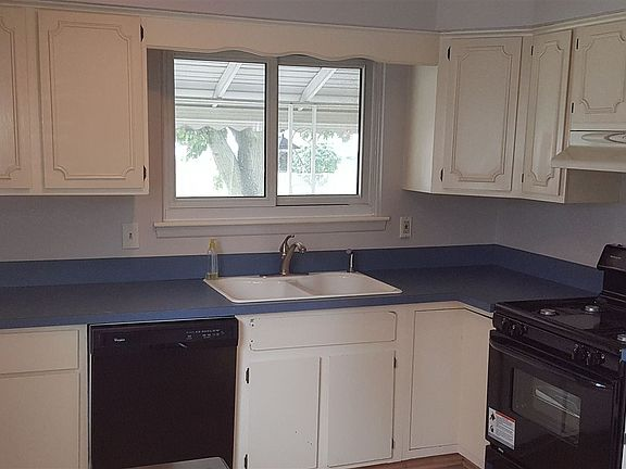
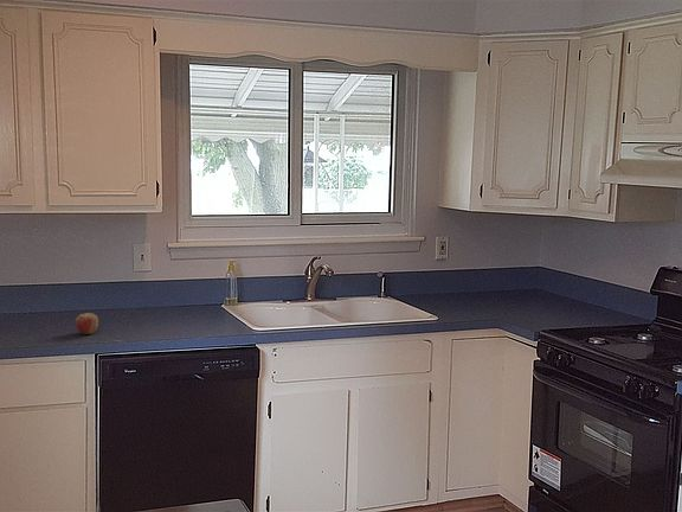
+ fruit [75,311,99,335]
